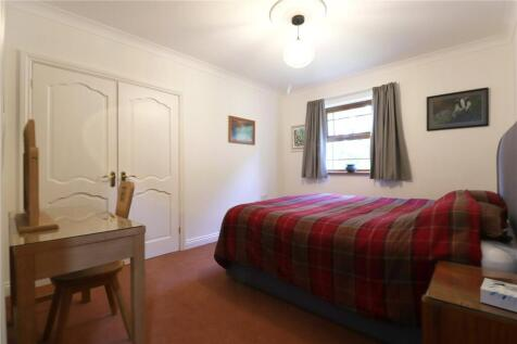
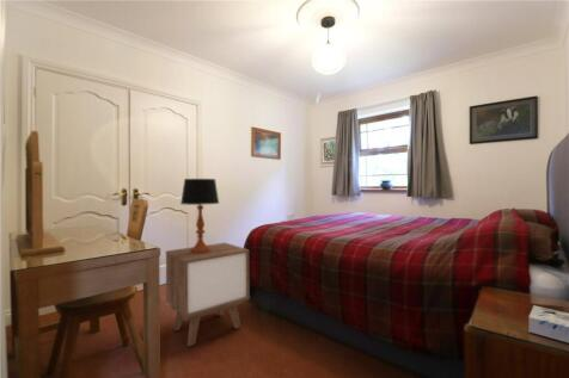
+ table lamp [179,178,220,254]
+ nightstand [165,242,251,347]
